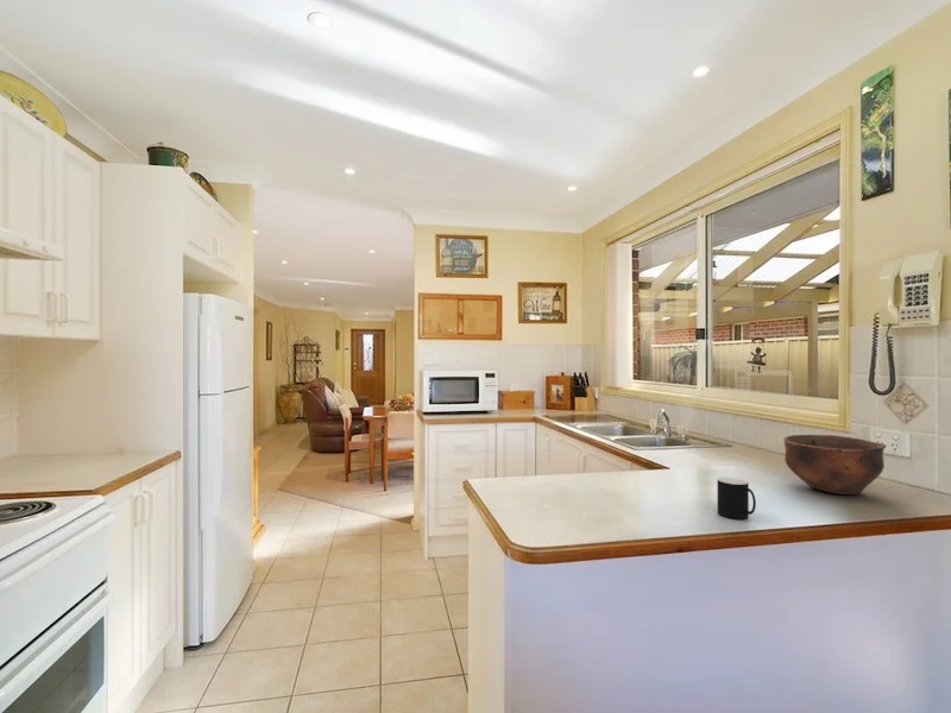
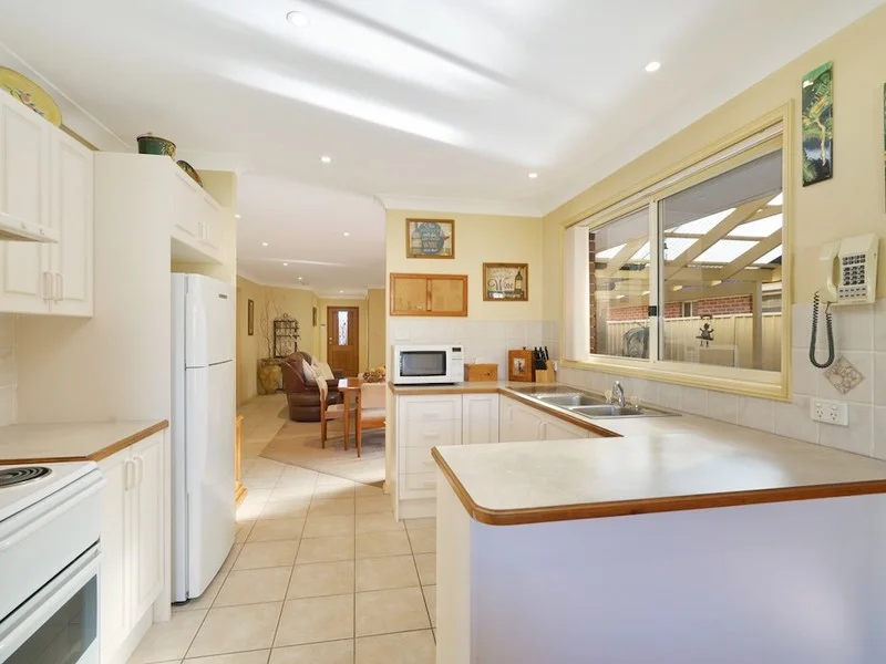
- cup [717,477,757,520]
- bowl [782,434,887,496]
